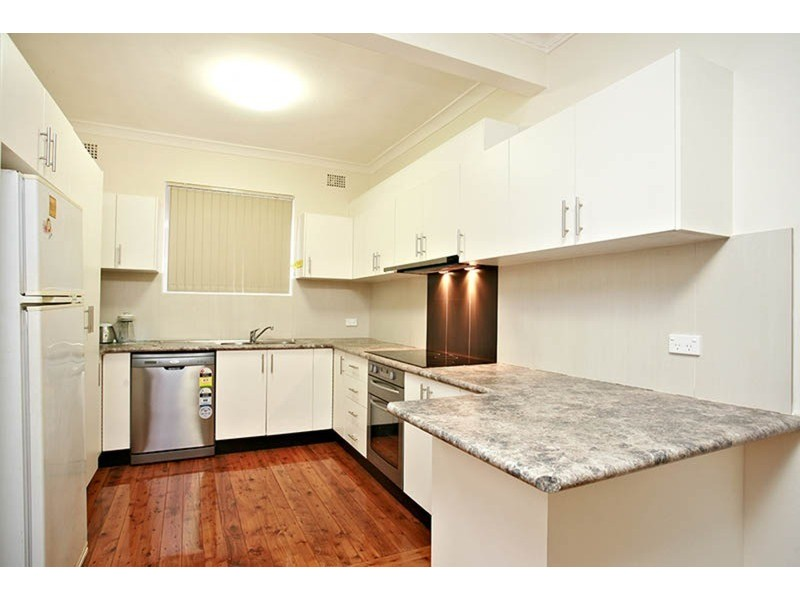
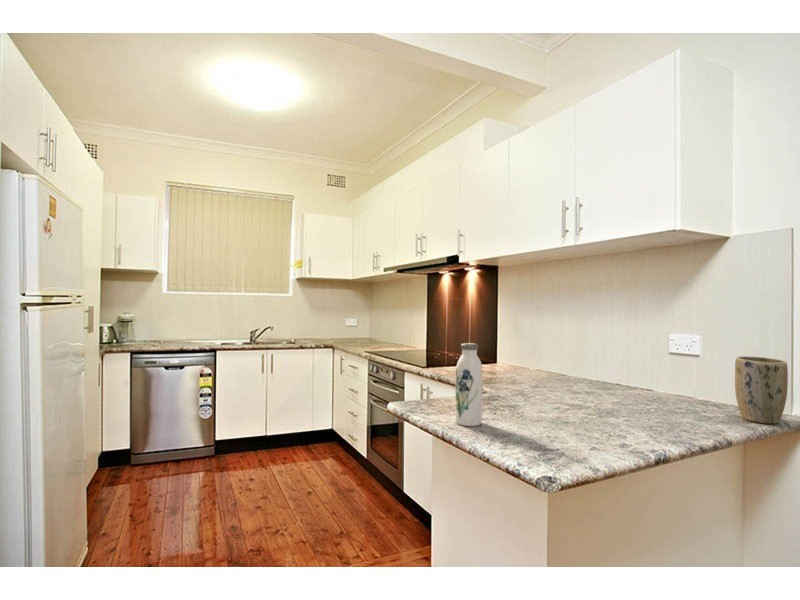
+ water bottle [454,342,484,427]
+ plant pot [734,355,789,425]
